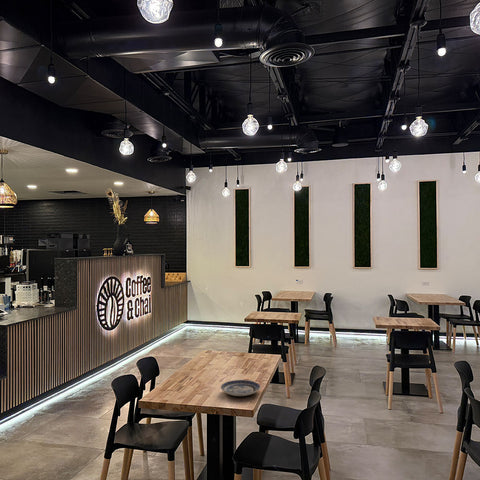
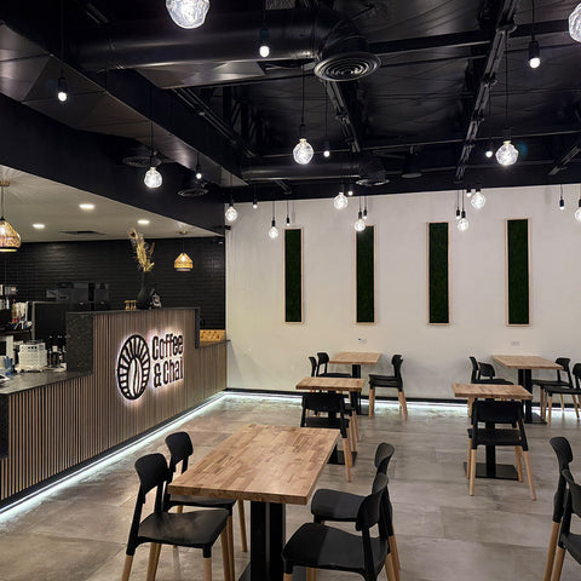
- plate [220,379,261,397]
